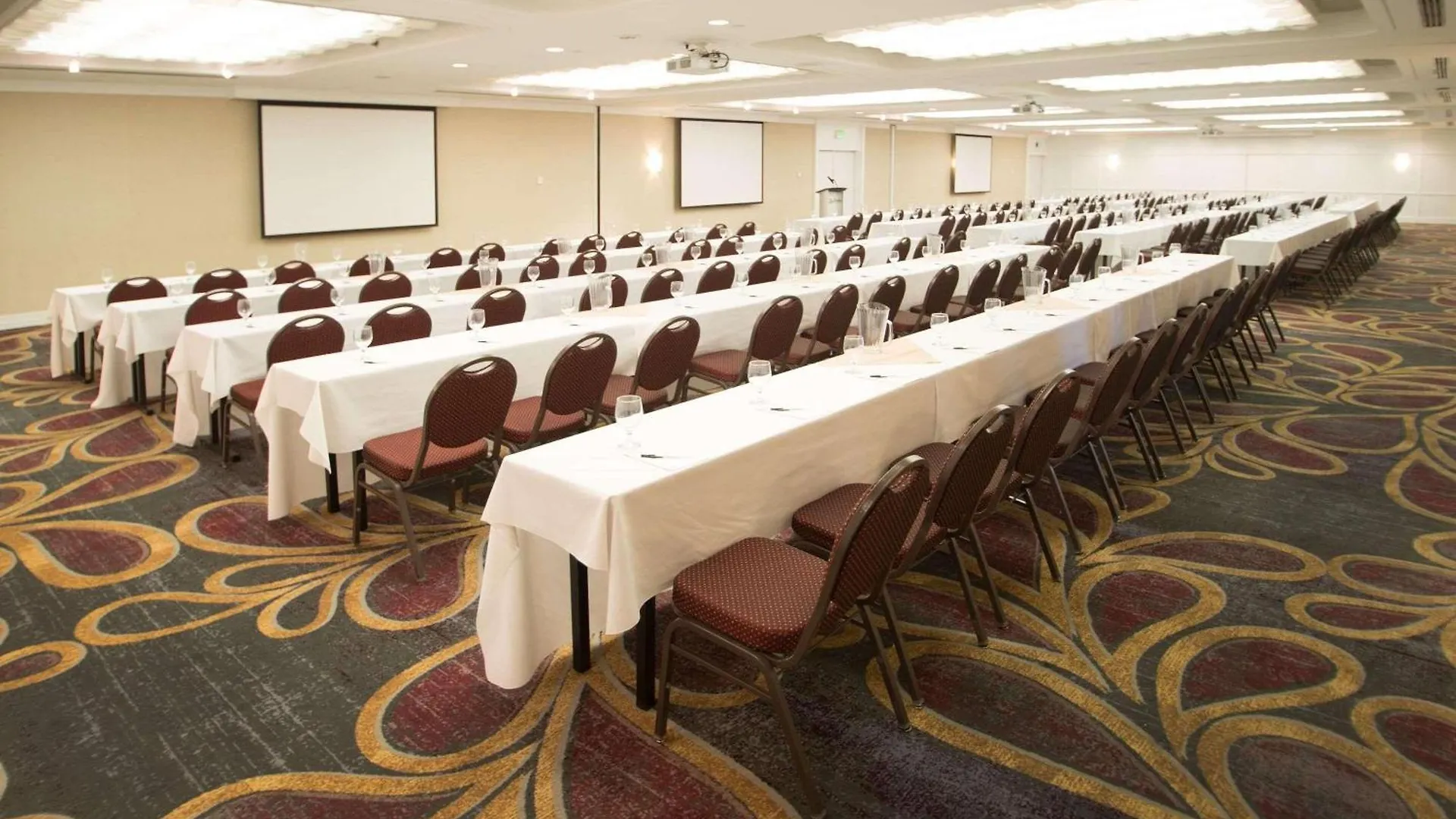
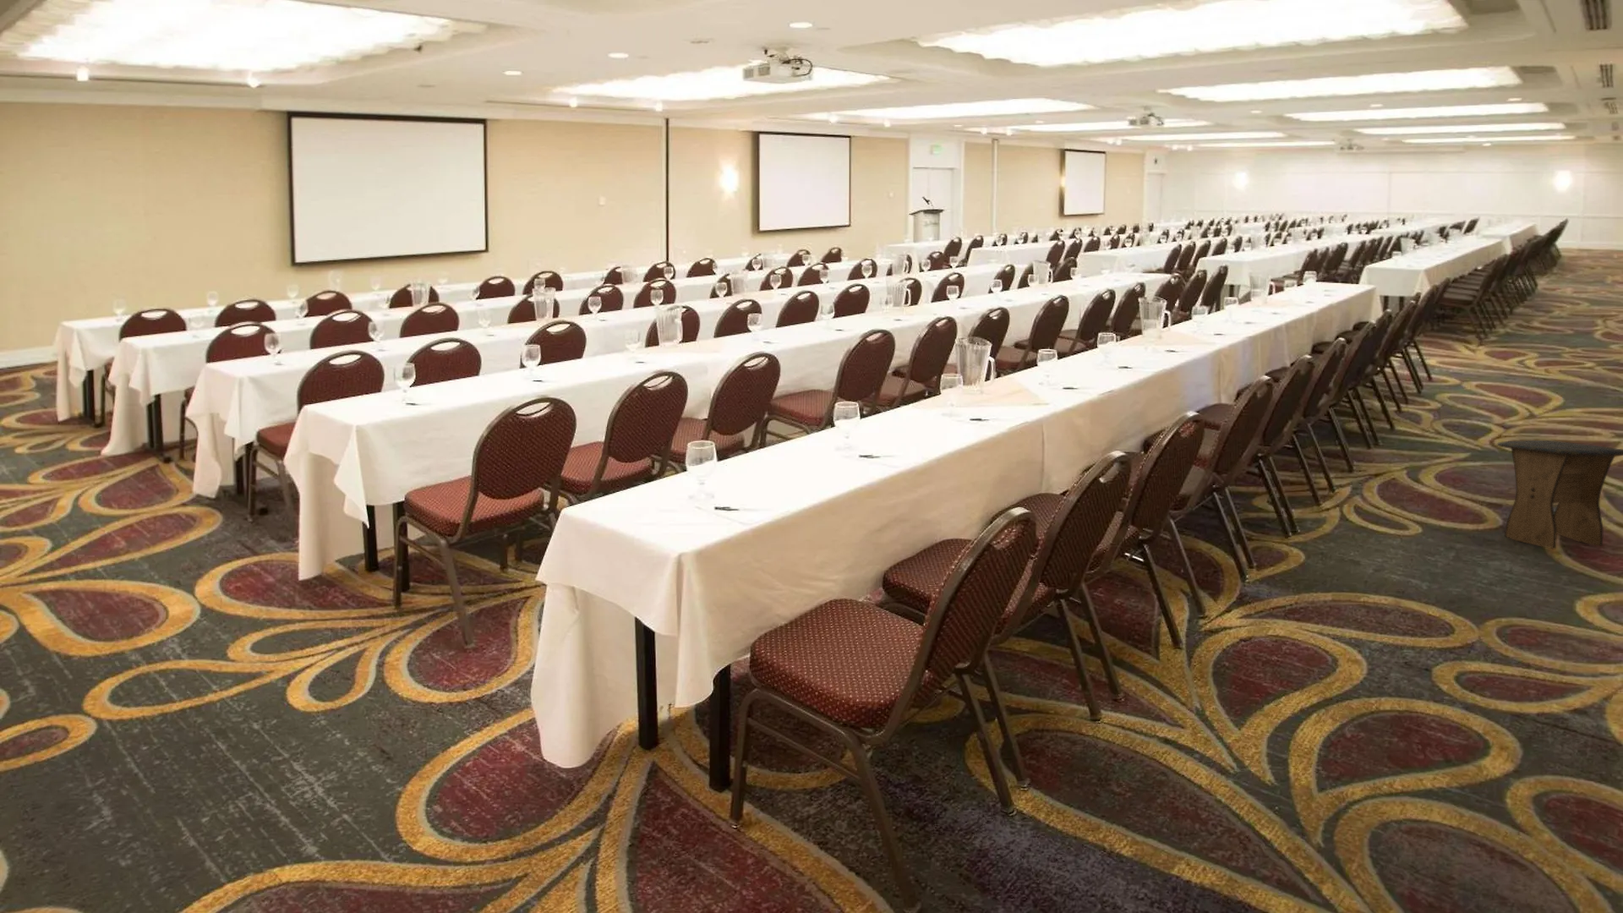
+ stool [1496,439,1623,551]
